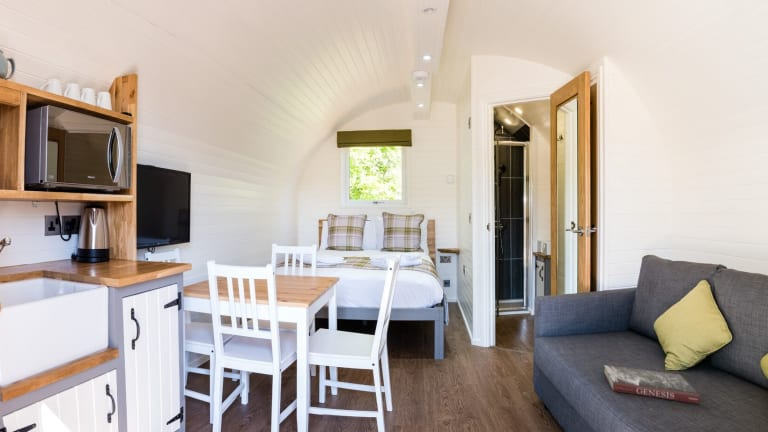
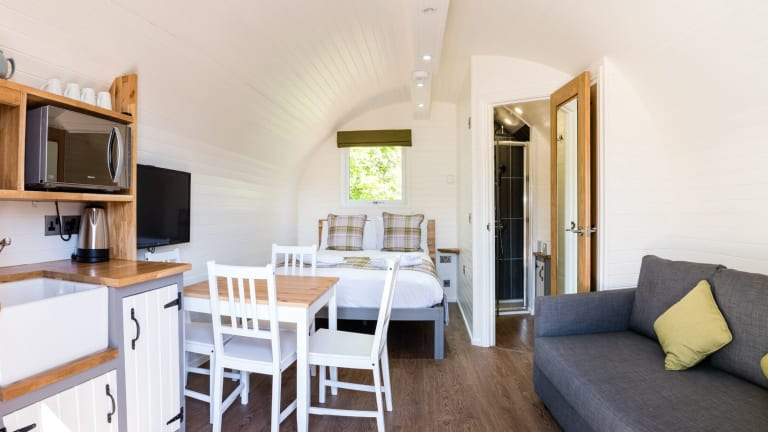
- book [603,364,701,405]
